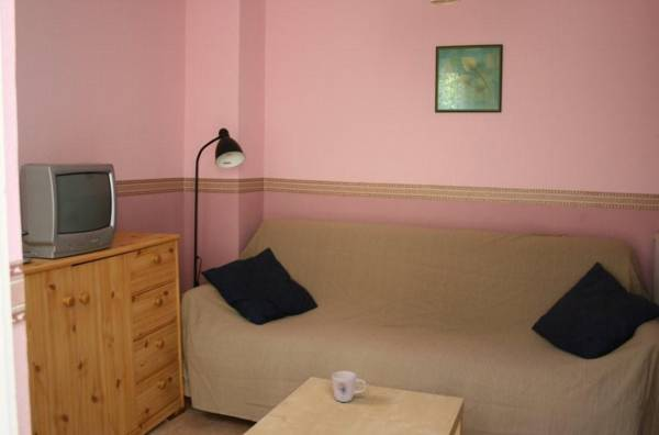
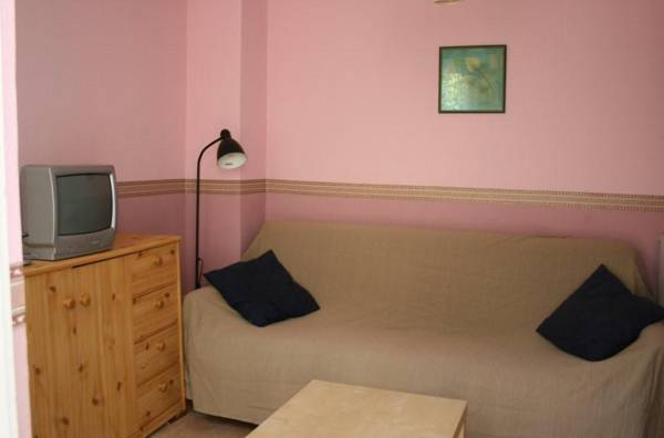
- mug [331,370,368,403]
